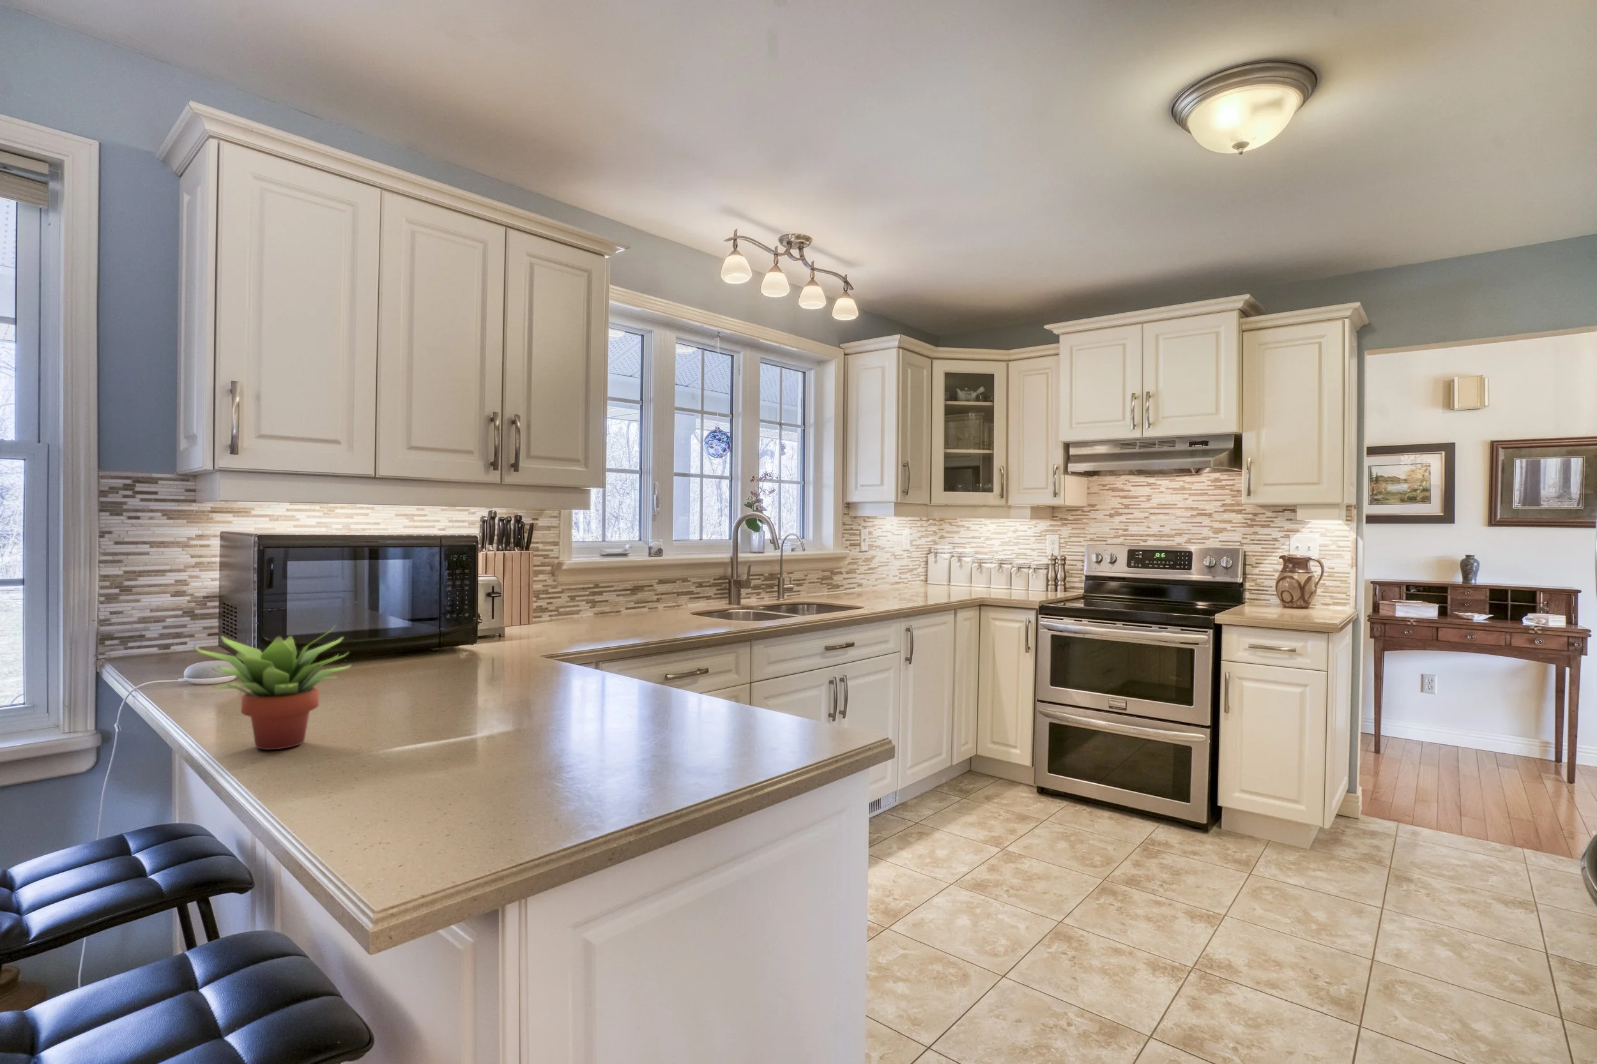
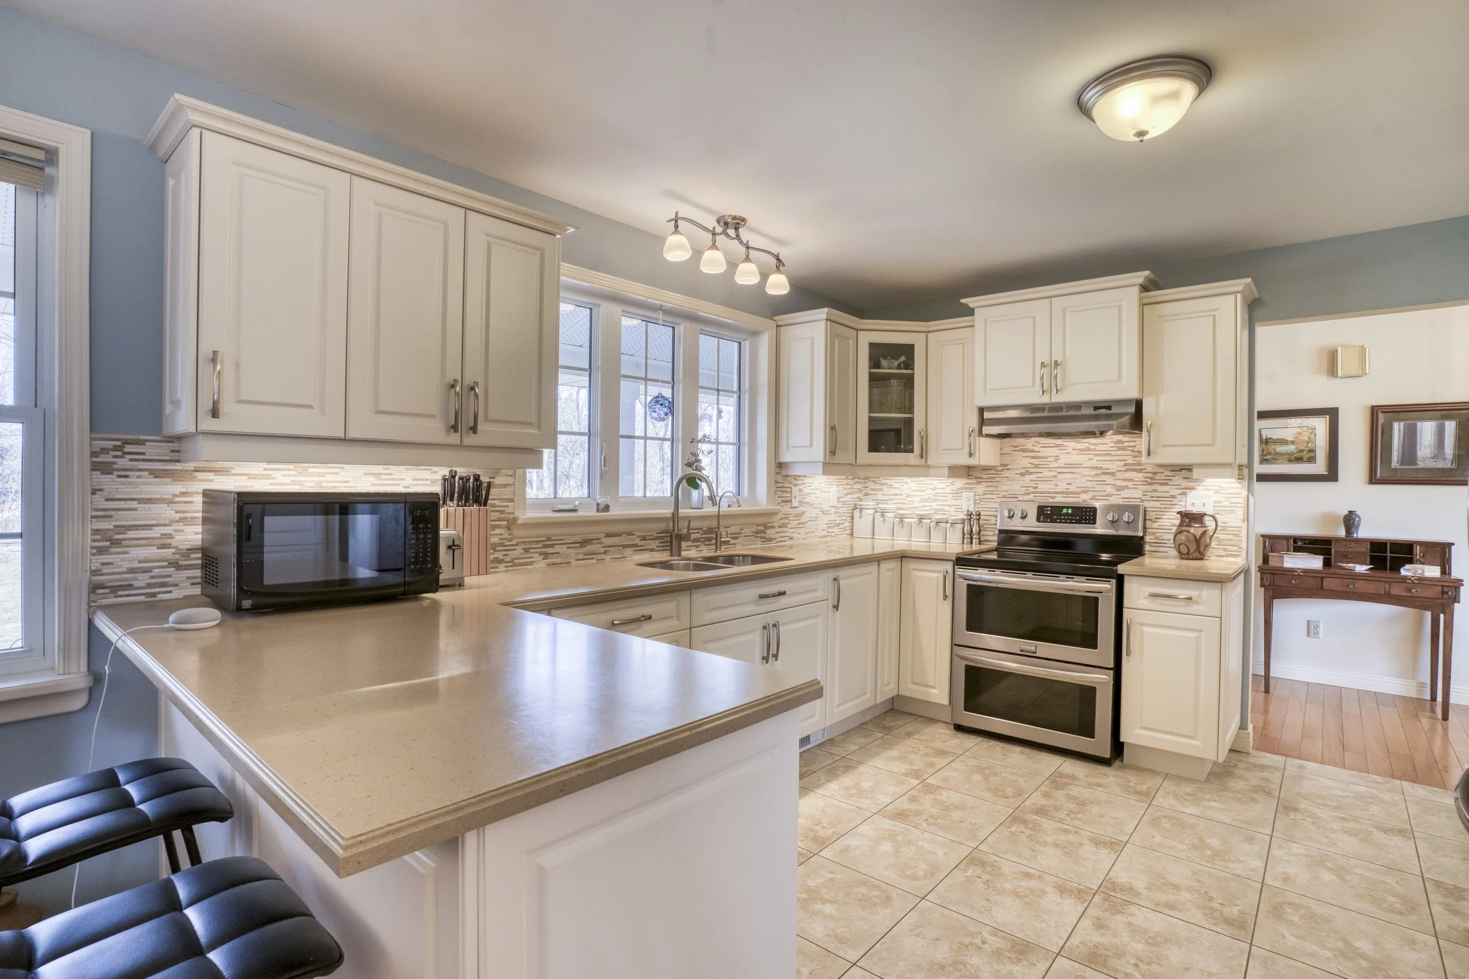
- succulent plant [192,625,353,750]
